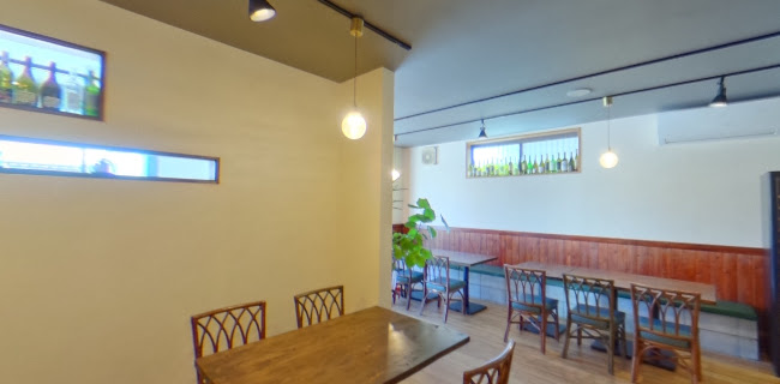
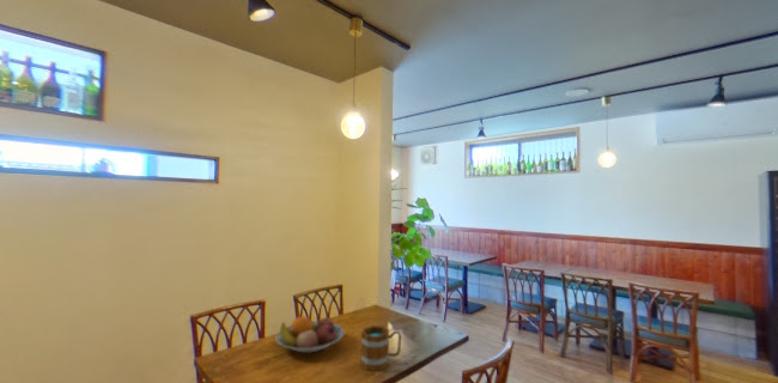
+ mug [360,324,402,372]
+ fruit bowl [274,315,345,354]
